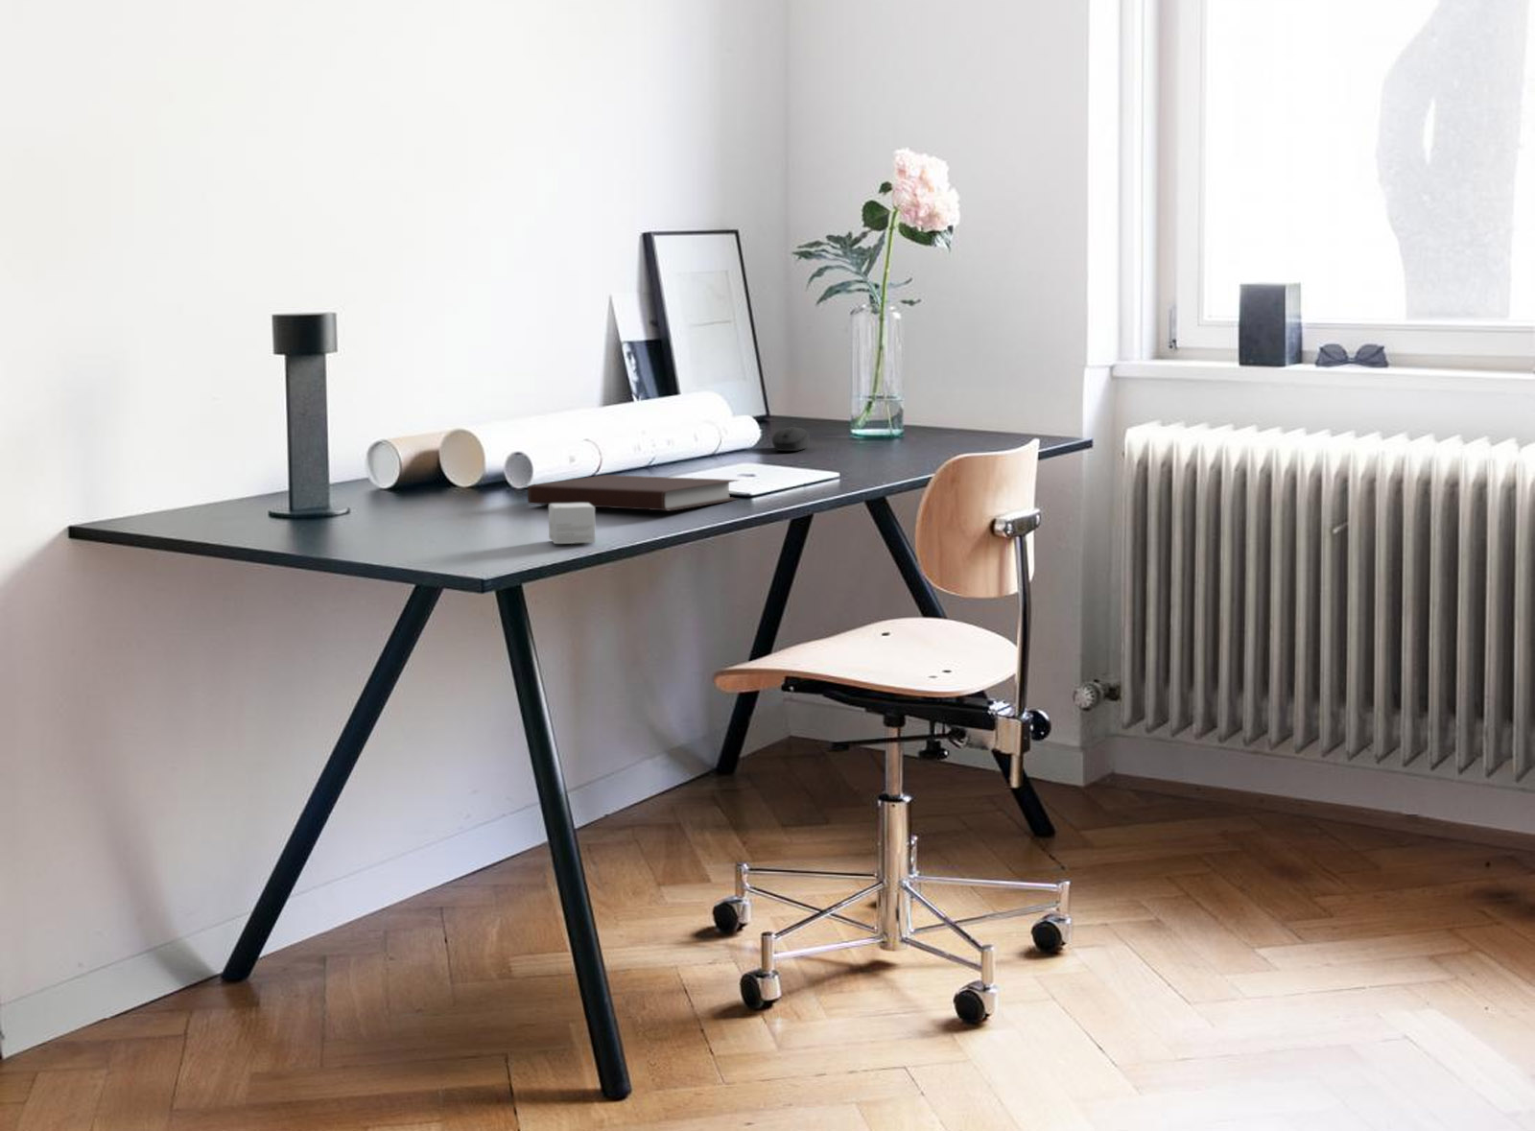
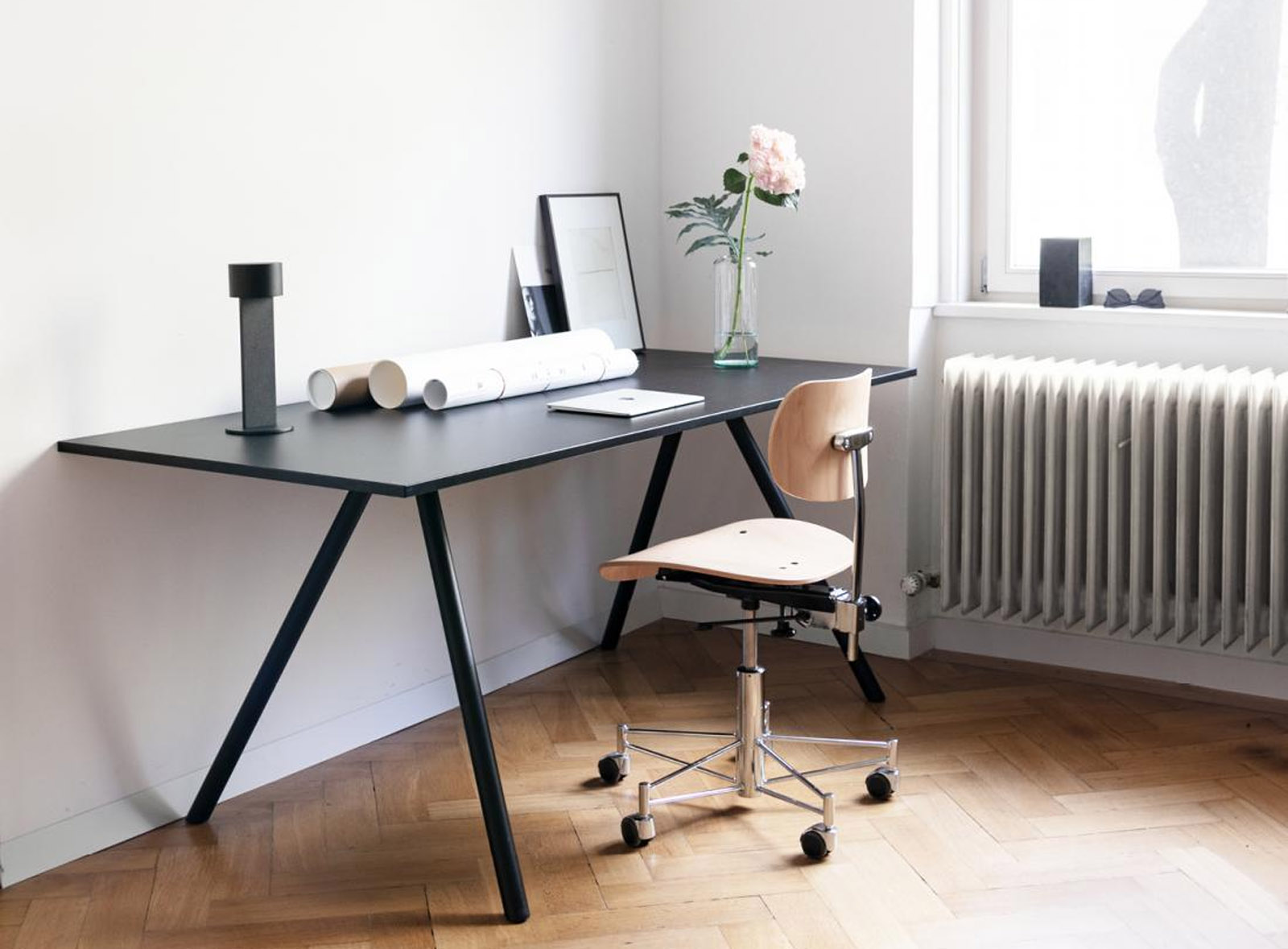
- small box [548,503,597,545]
- notebook [527,474,740,511]
- computer mouse [770,425,810,452]
